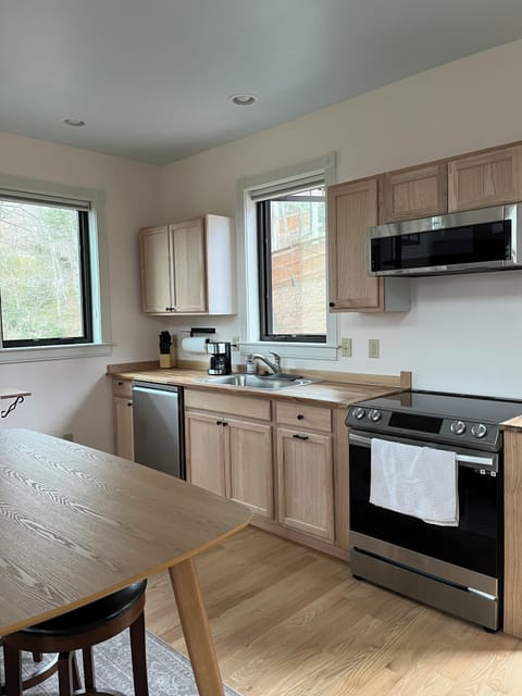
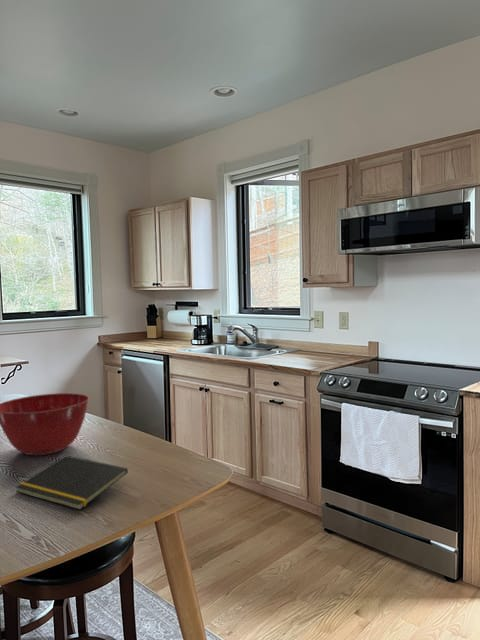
+ mixing bowl [0,392,91,456]
+ notepad [14,454,129,511]
